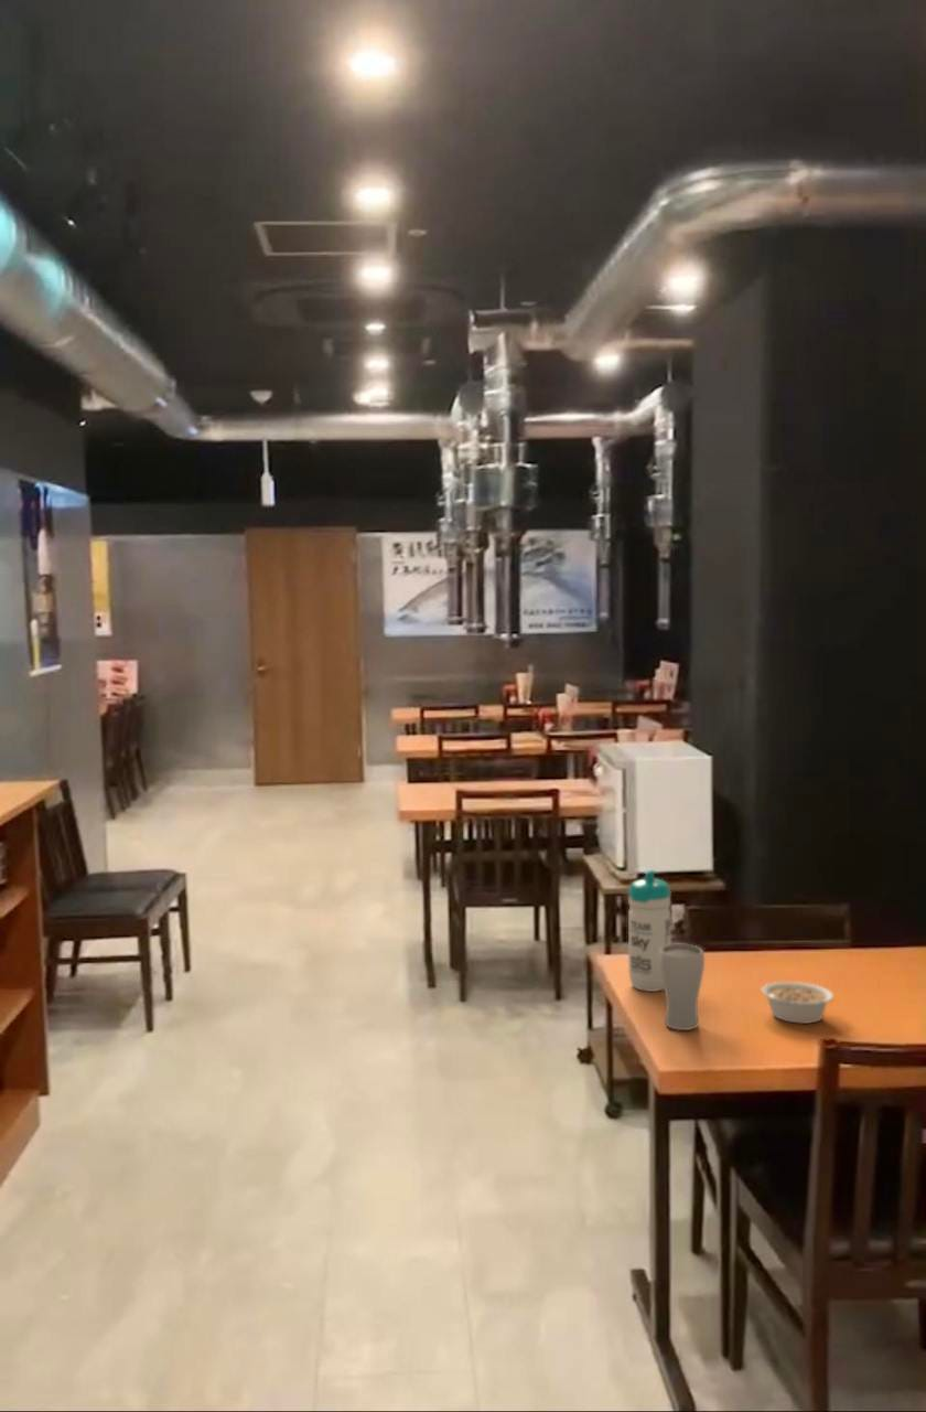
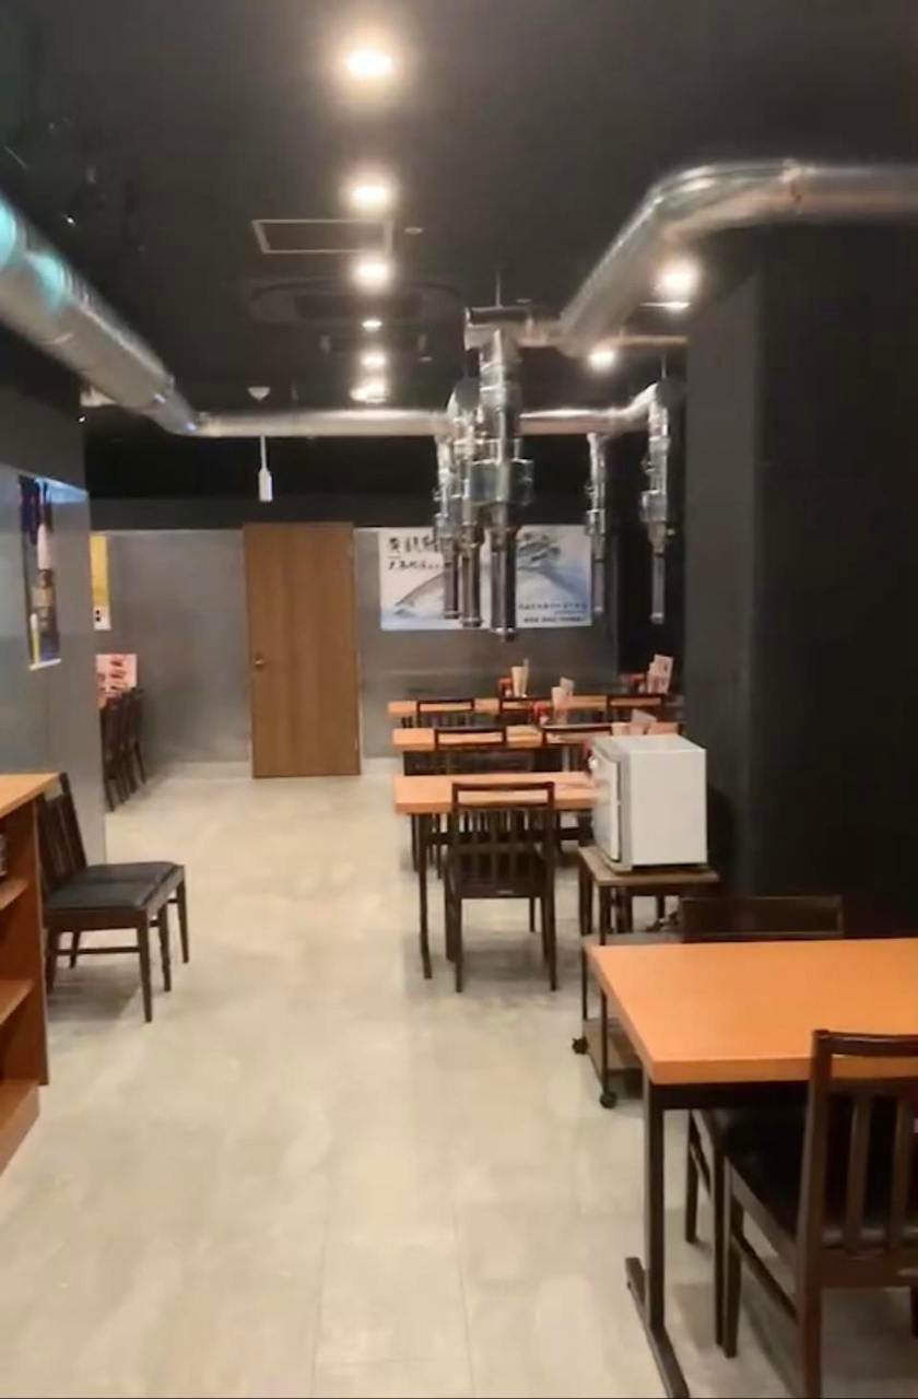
- water bottle [627,868,672,993]
- drinking glass [659,943,706,1031]
- legume [761,981,836,1025]
